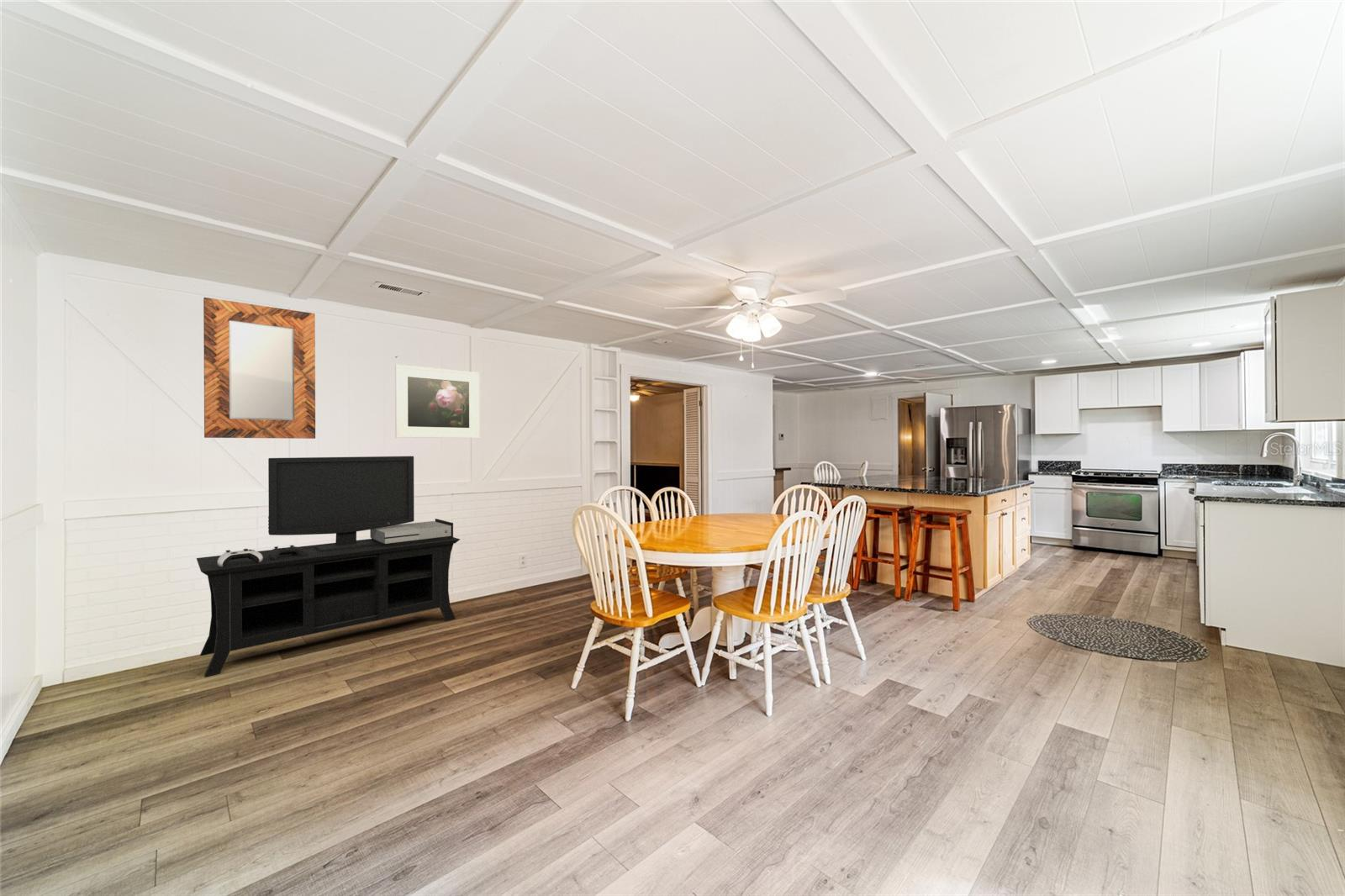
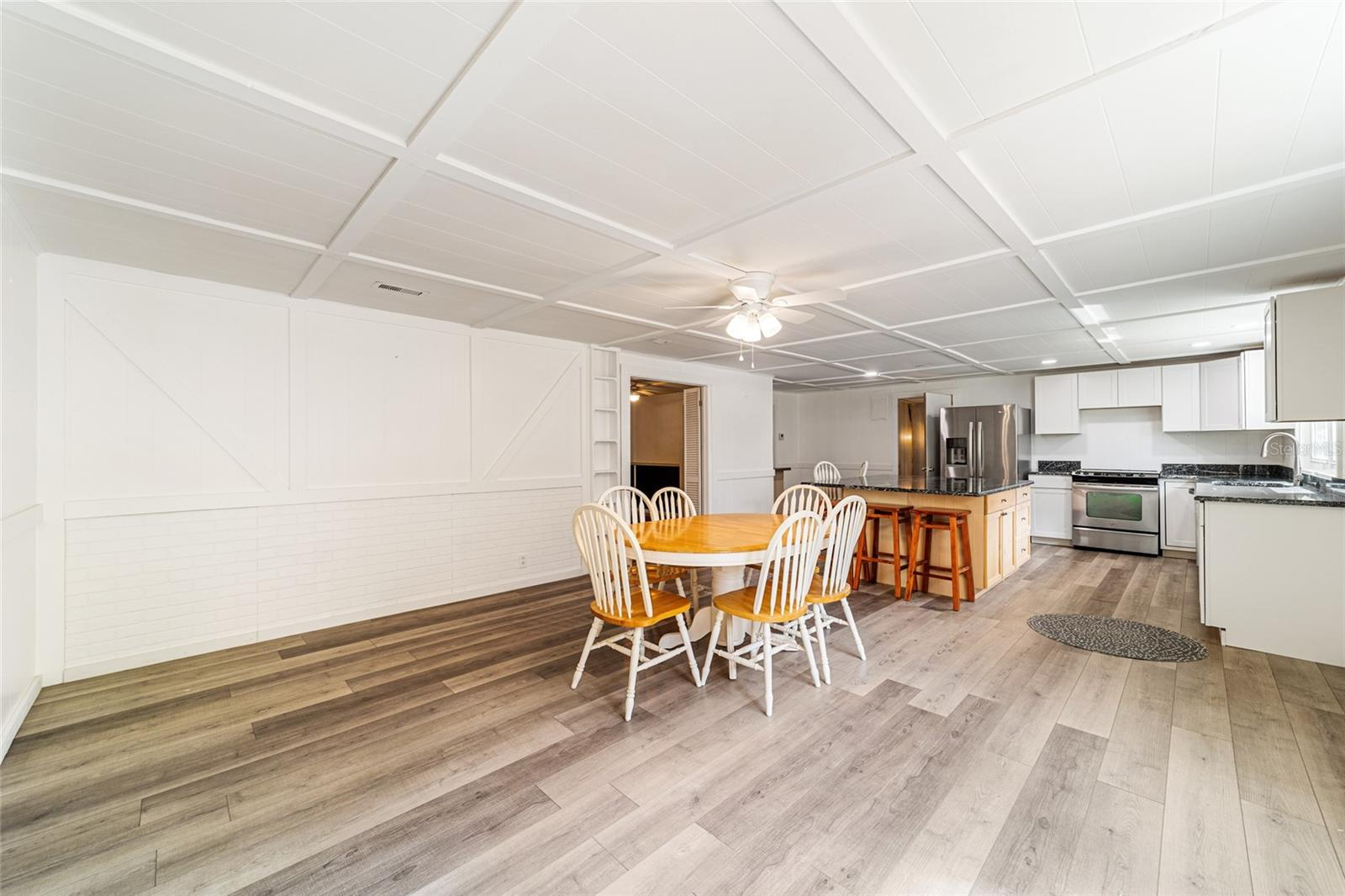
- home mirror [203,297,316,440]
- media console [196,456,461,677]
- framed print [394,364,480,439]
